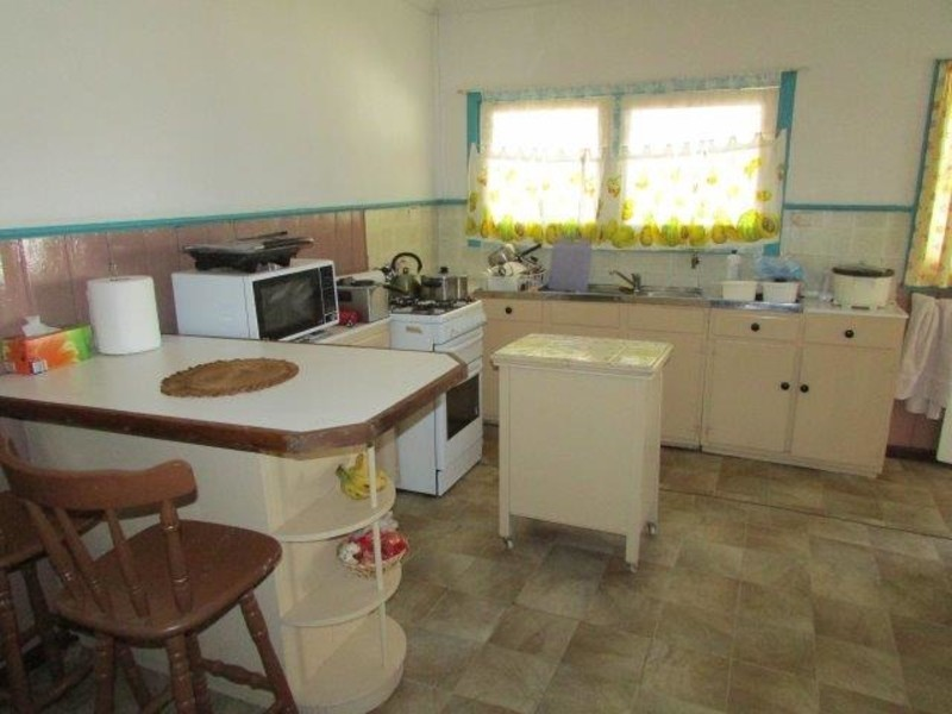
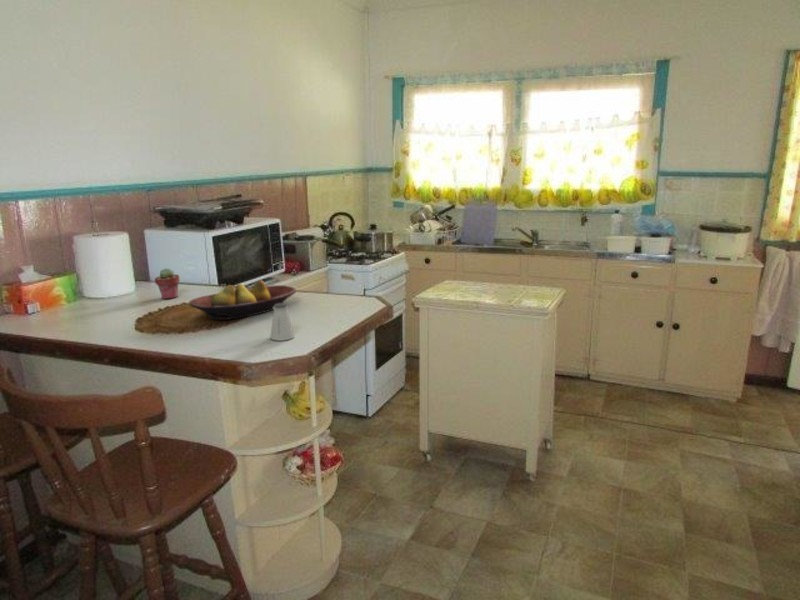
+ saltshaker [269,302,295,342]
+ potted succulent [154,267,181,300]
+ fruit bowl [188,279,297,321]
